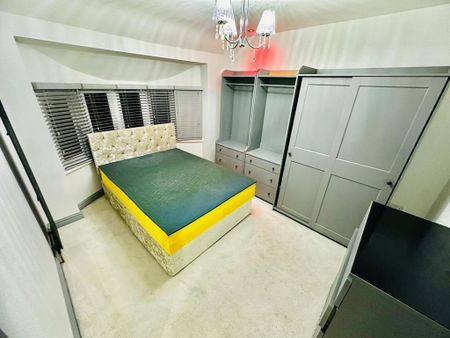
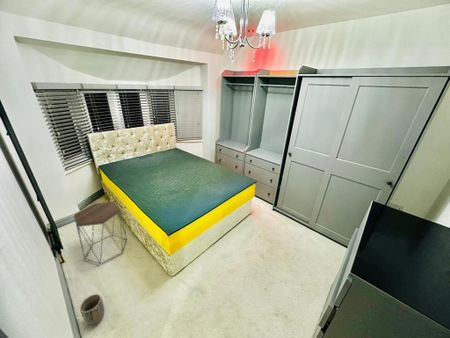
+ plant pot [79,293,105,326]
+ side table [73,201,128,265]
